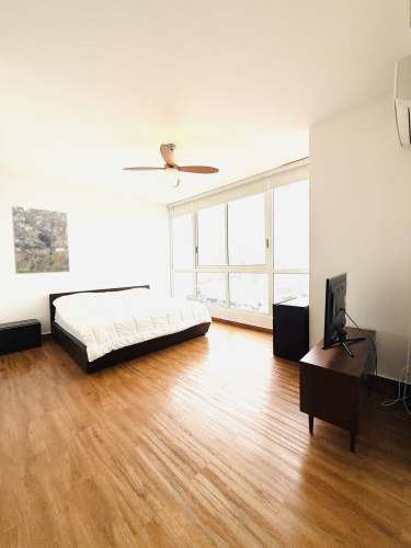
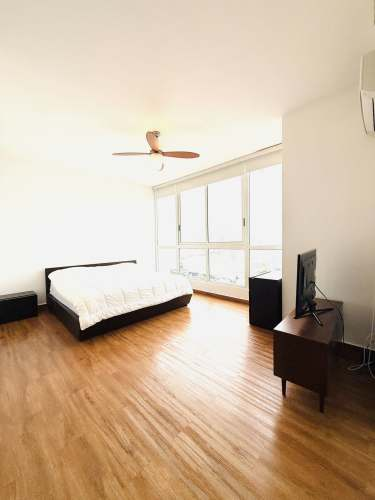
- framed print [10,205,71,275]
